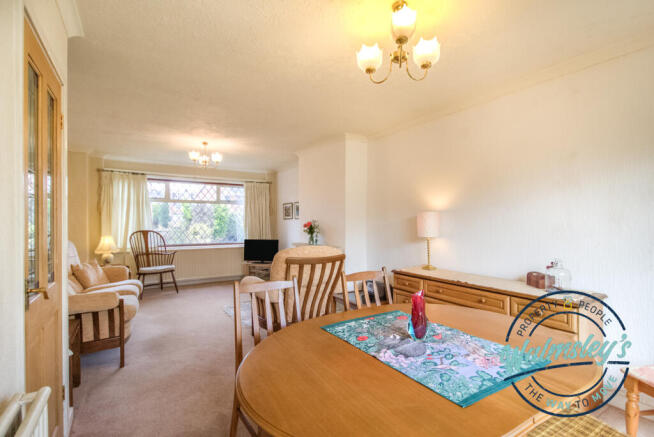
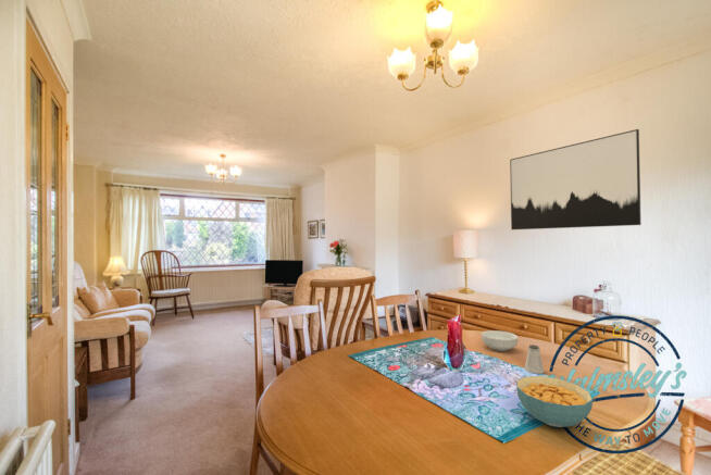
+ saltshaker [524,343,546,375]
+ cereal bowl [481,329,519,352]
+ cereal bowl [515,375,594,428]
+ wall art [509,128,641,230]
